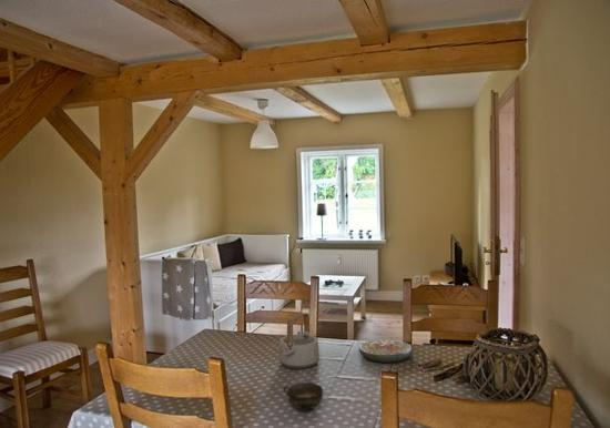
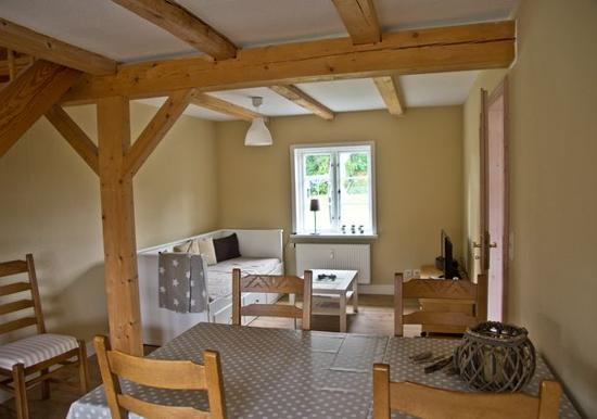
- cup [283,381,324,412]
- soup [358,337,414,364]
- teapot [278,312,321,370]
